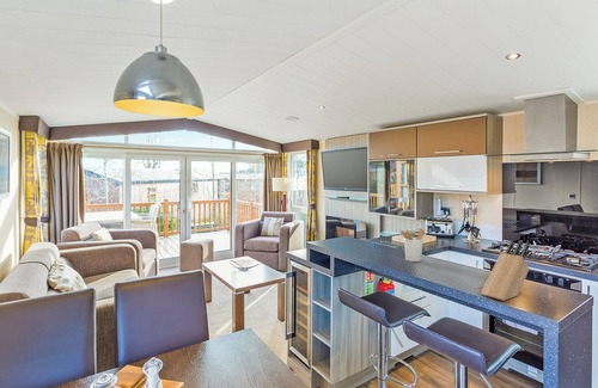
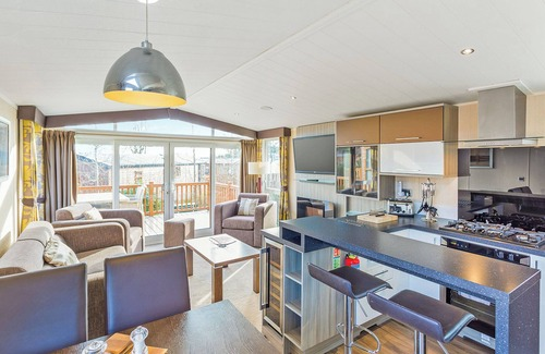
- utensil holder [398,228,426,263]
- knife block [480,239,531,302]
